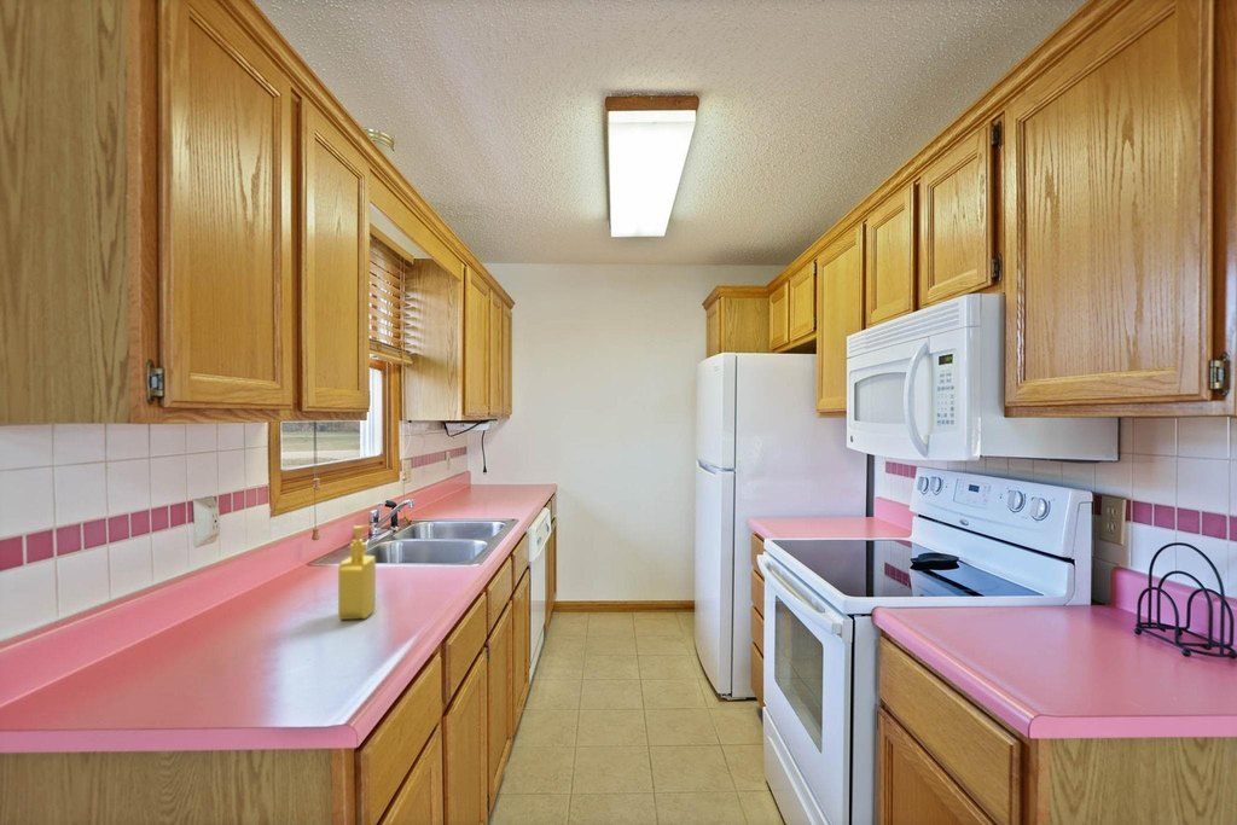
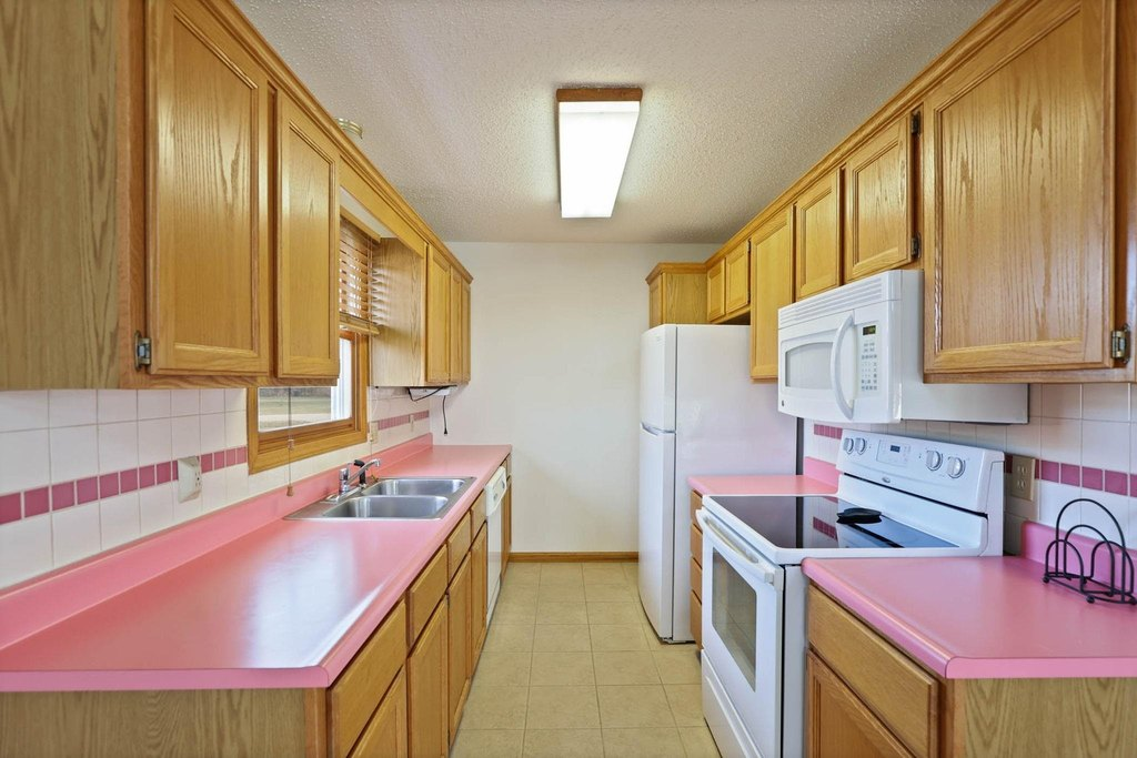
- soap dispenser [337,524,377,621]
